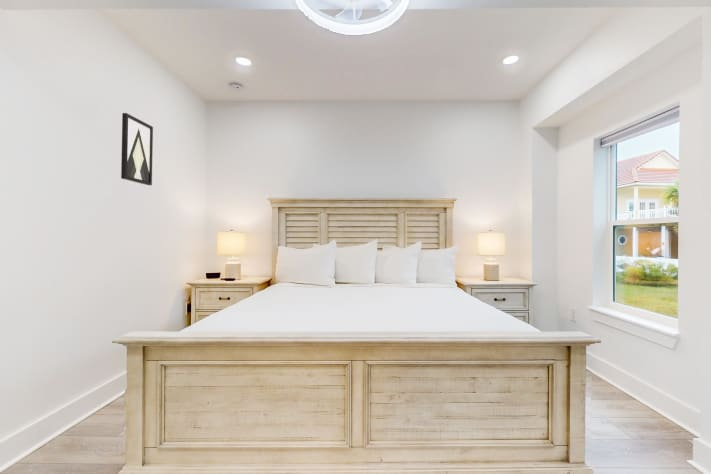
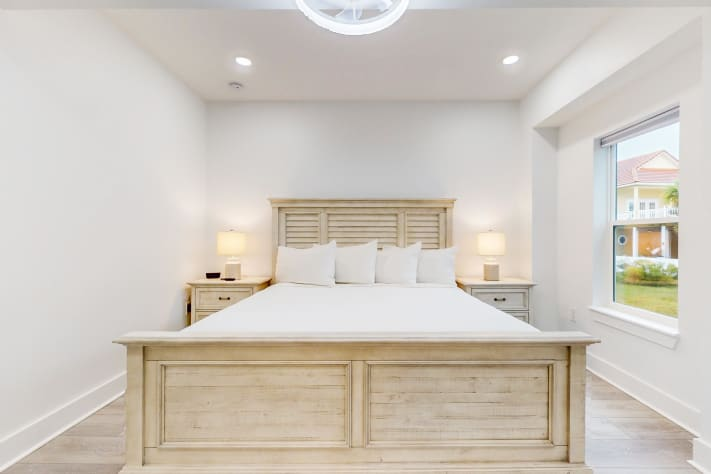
- wall art [120,112,154,186]
